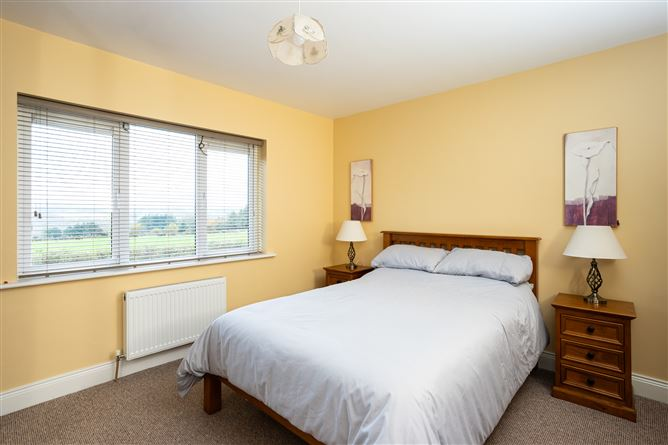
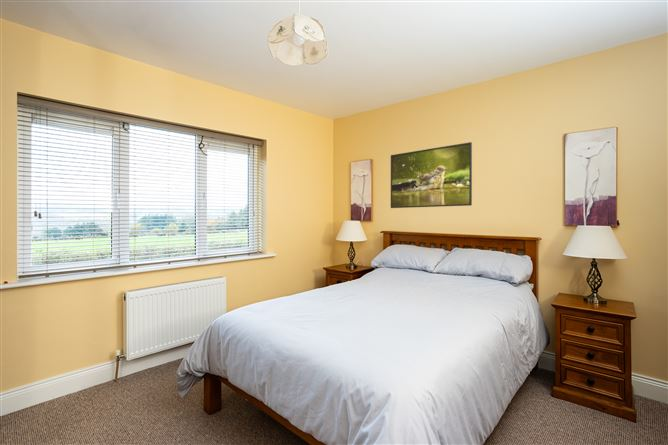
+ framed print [390,141,473,209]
